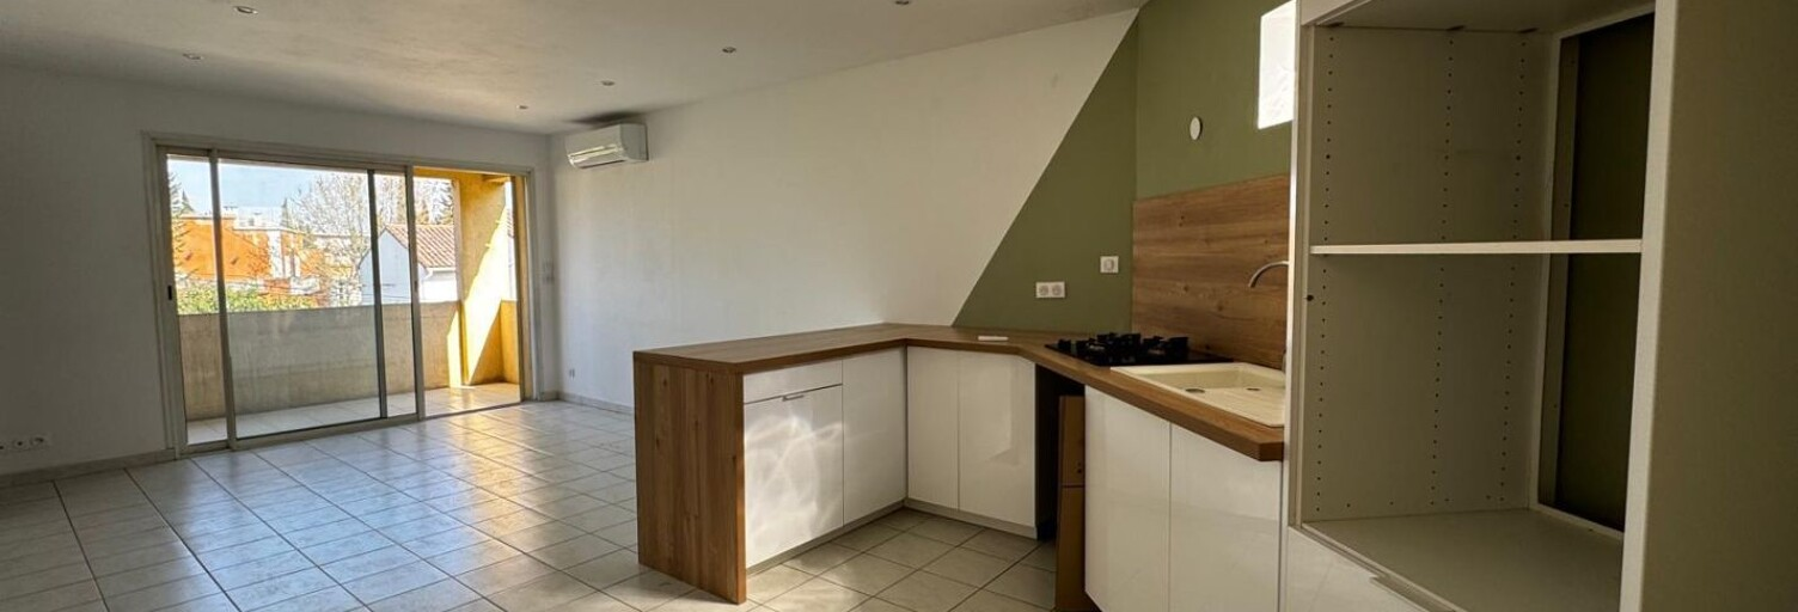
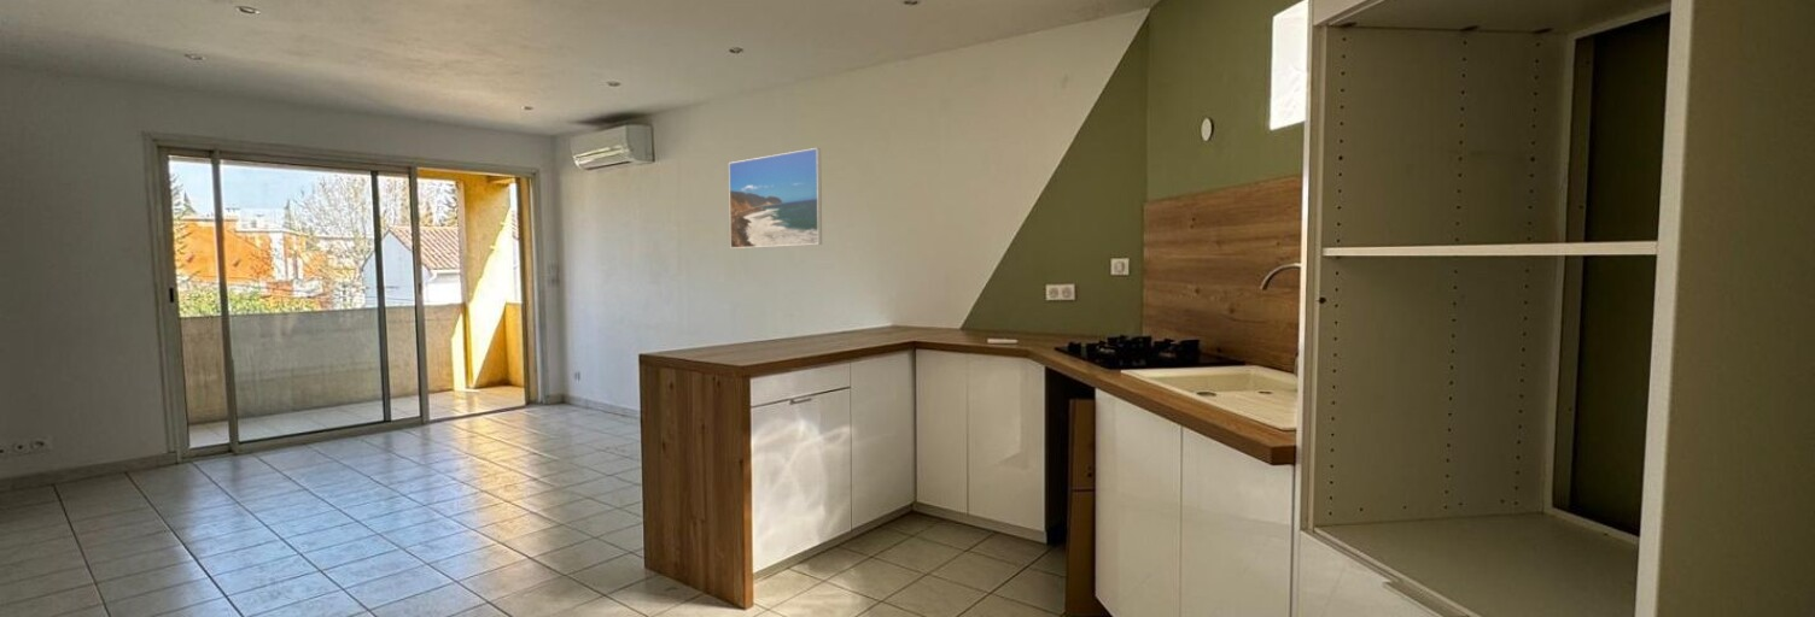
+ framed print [728,147,823,249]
